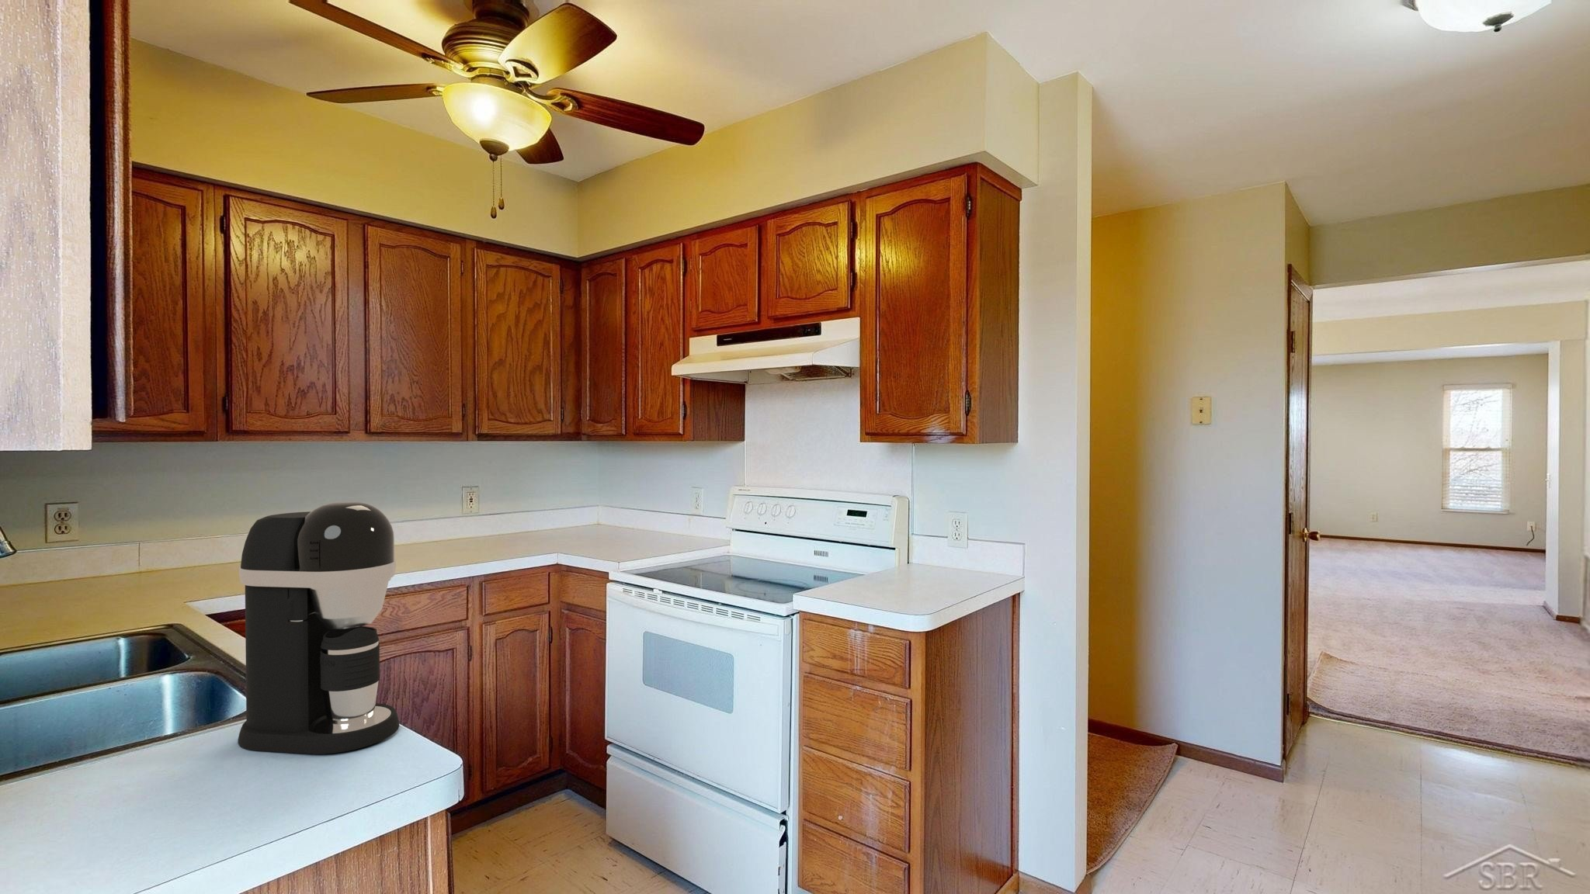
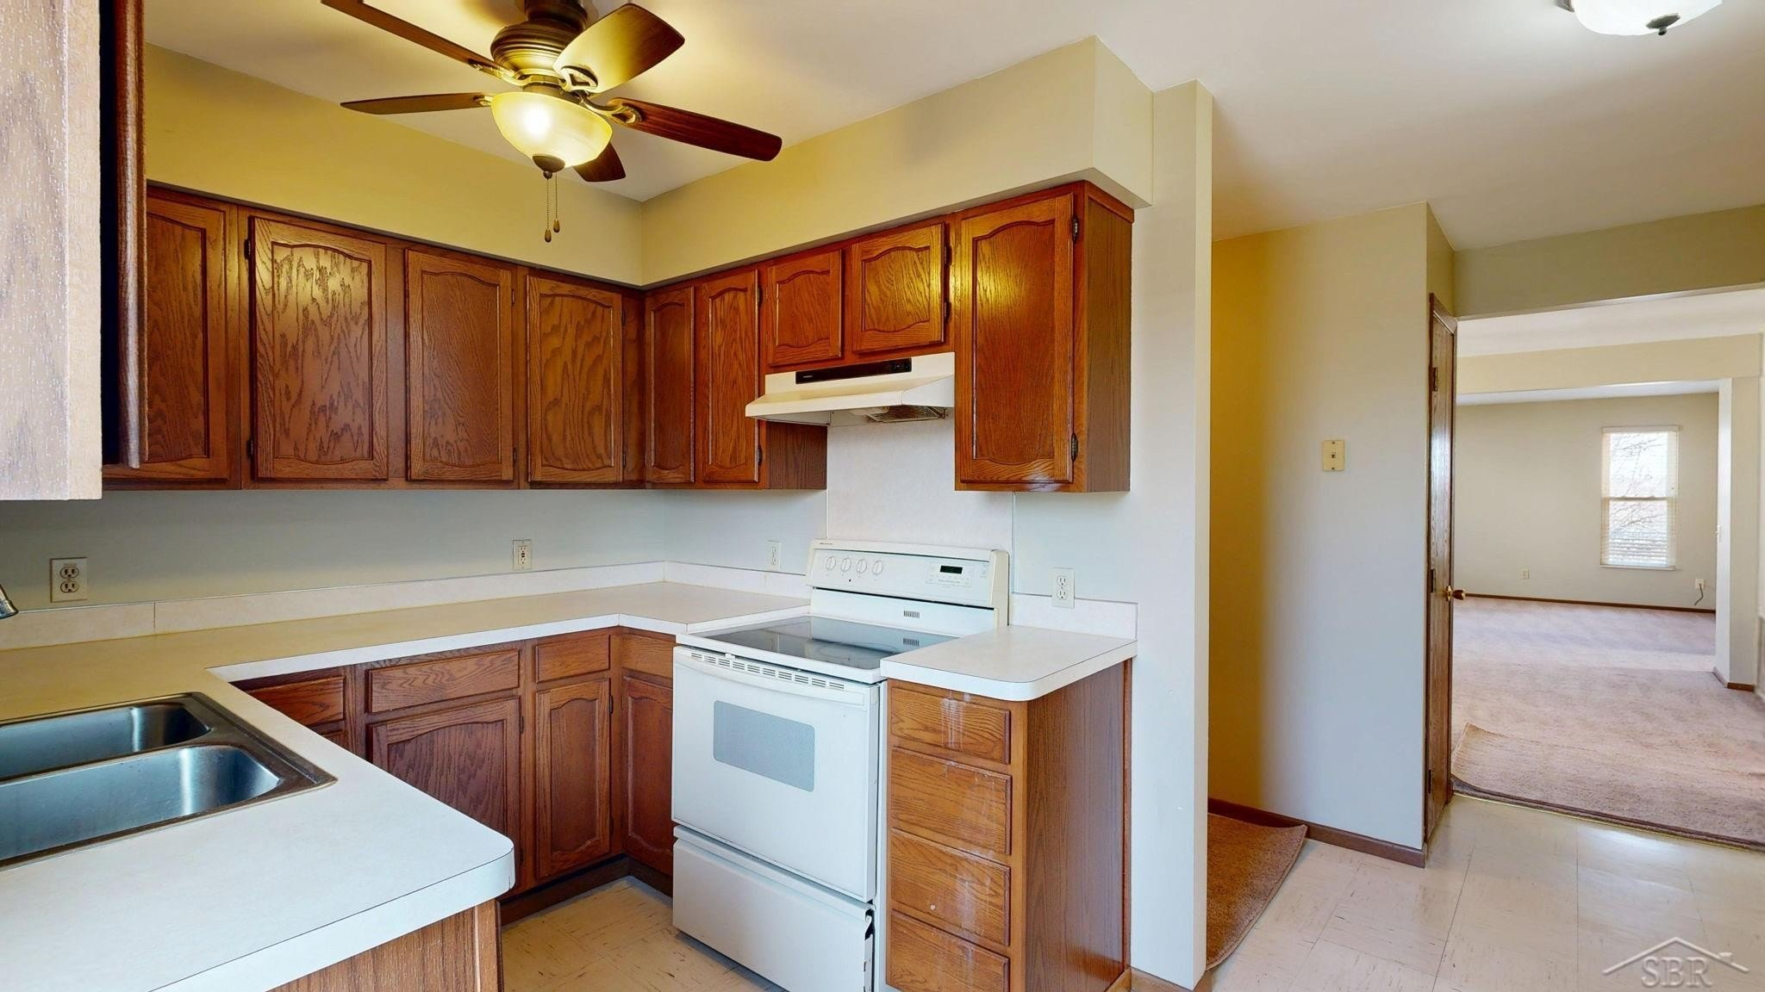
- coffee maker [237,501,400,755]
